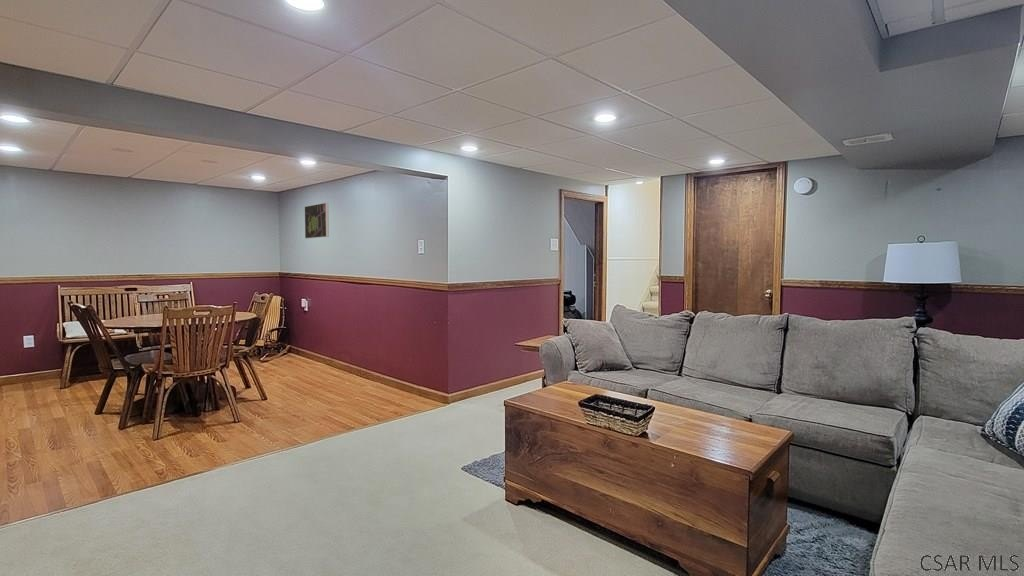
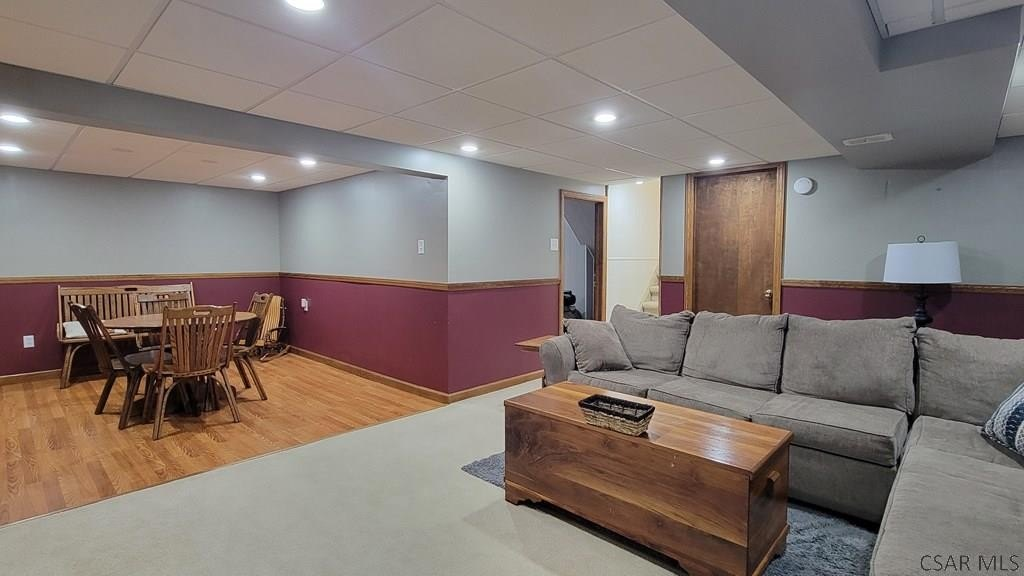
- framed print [304,202,330,240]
